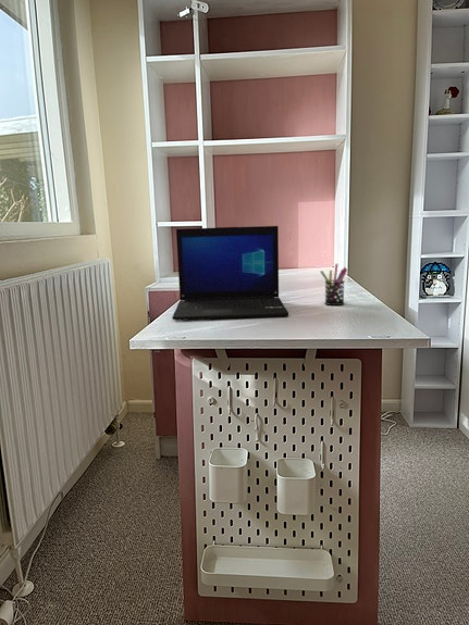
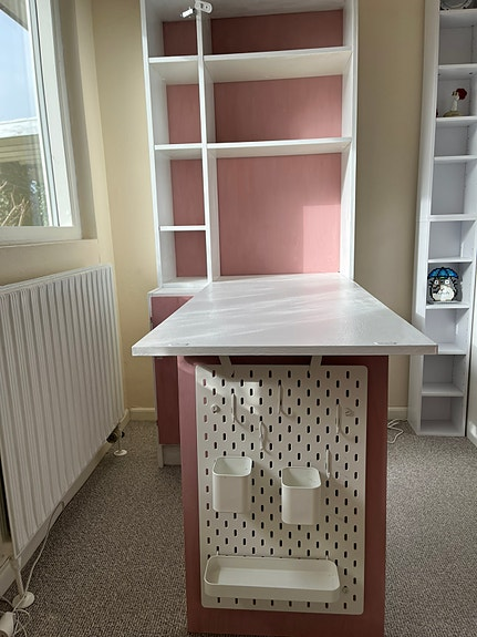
- laptop [171,225,289,321]
- pen holder [320,263,348,307]
